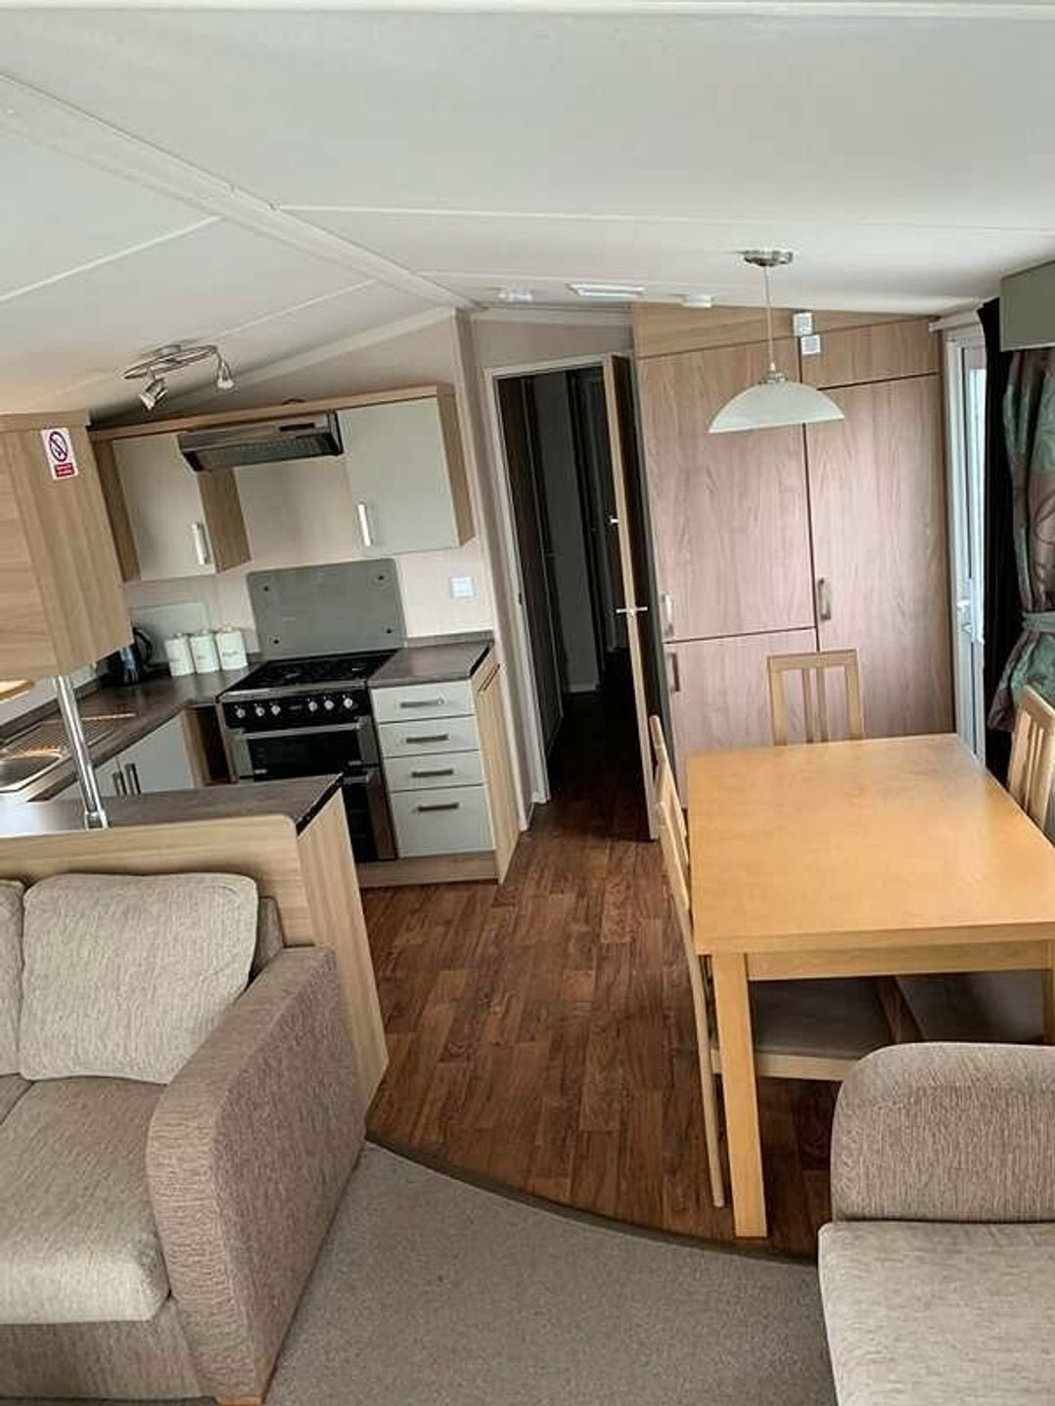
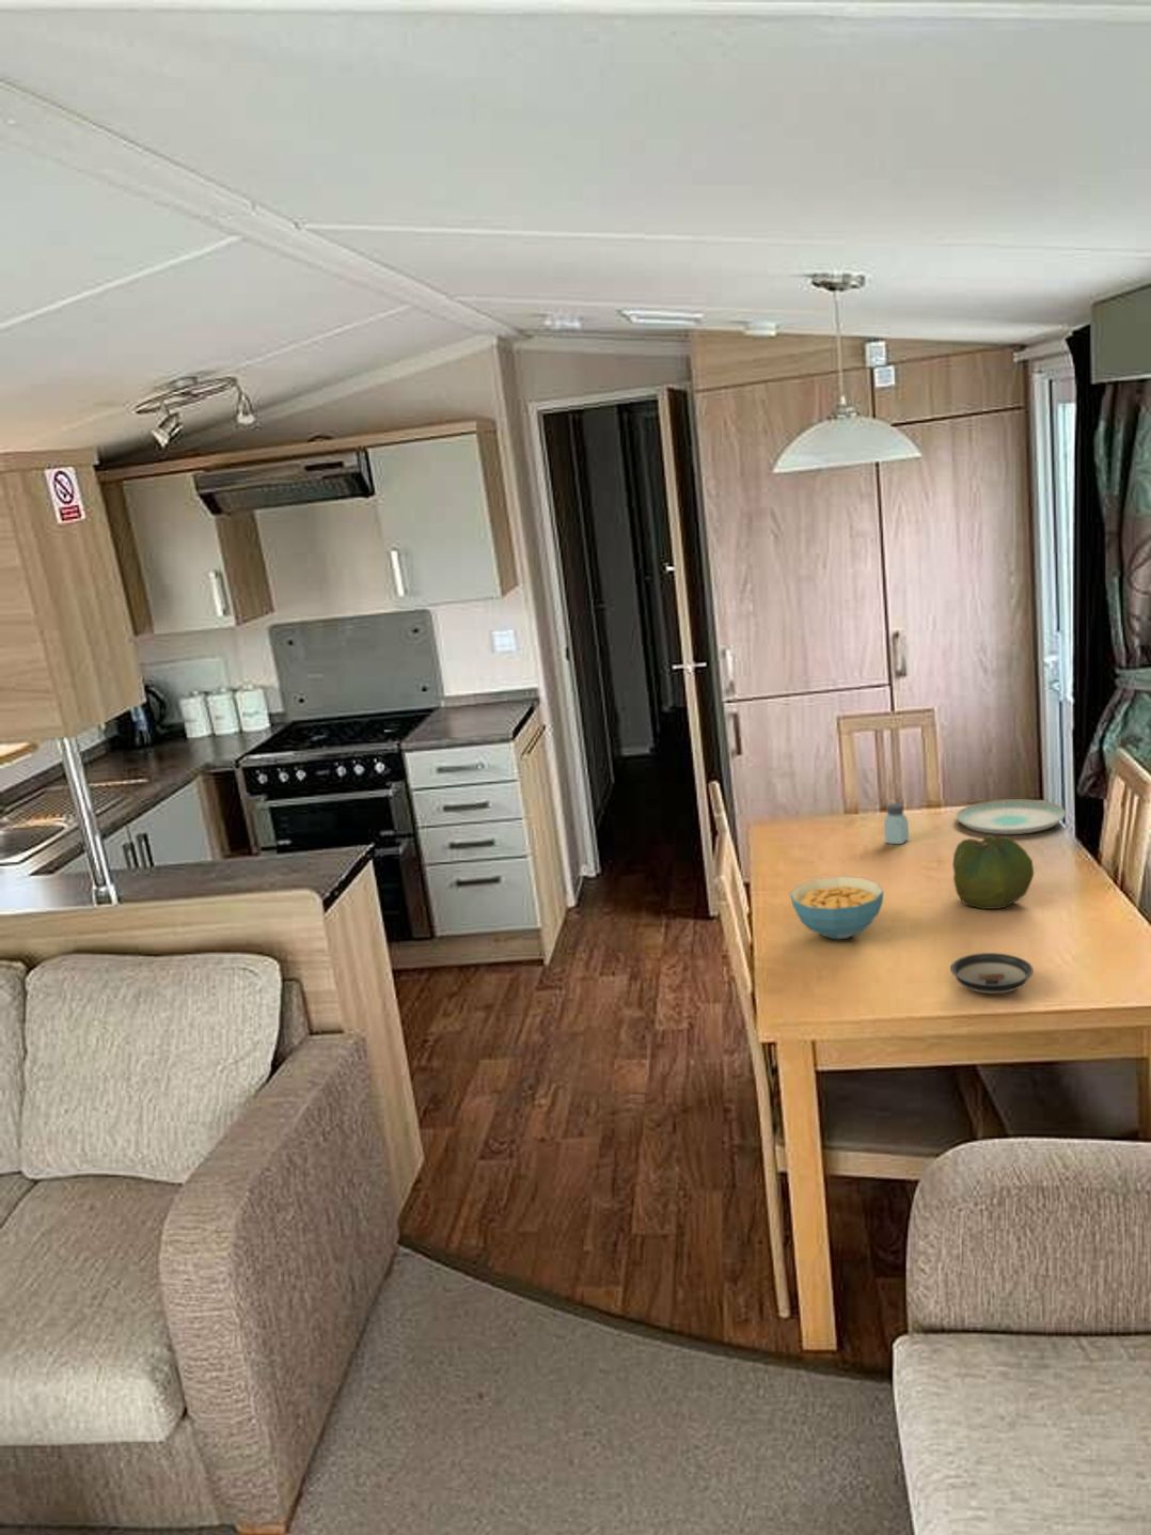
+ saucer [949,952,1035,996]
+ plate [955,798,1066,836]
+ cabbage [952,835,1035,910]
+ cereal bowl [789,876,884,940]
+ saltshaker [883,802,909,846]
